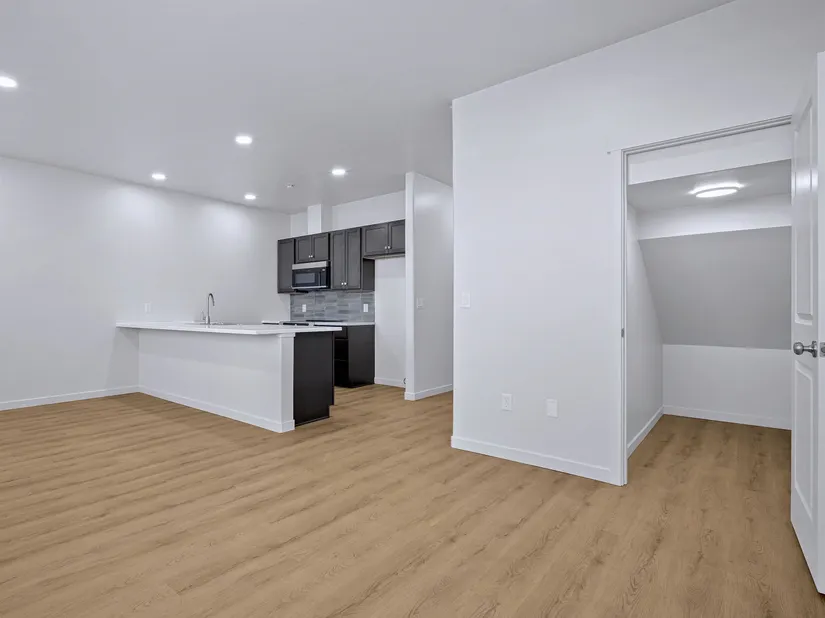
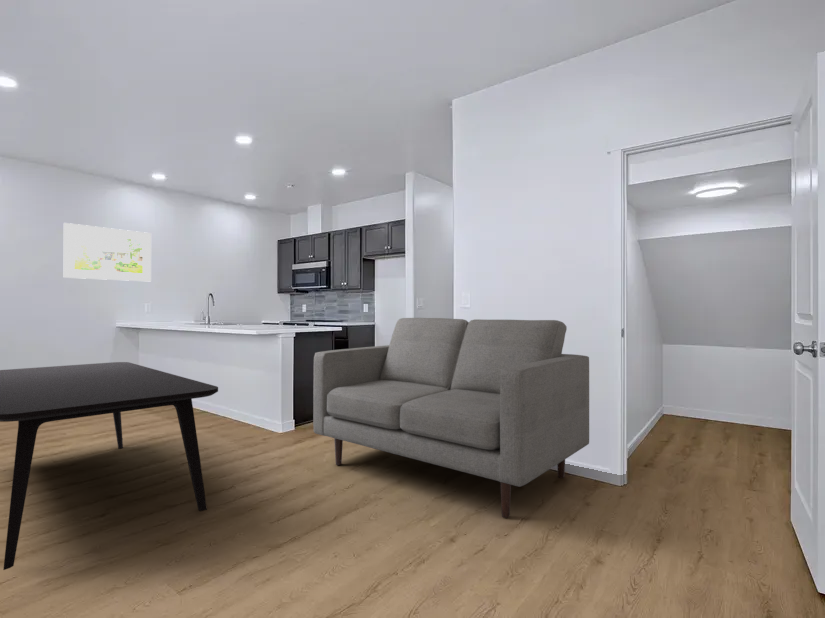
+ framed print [63,222,152,282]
+ dining table [0,361,219,571]
+ sofa [312,317,590,519]
